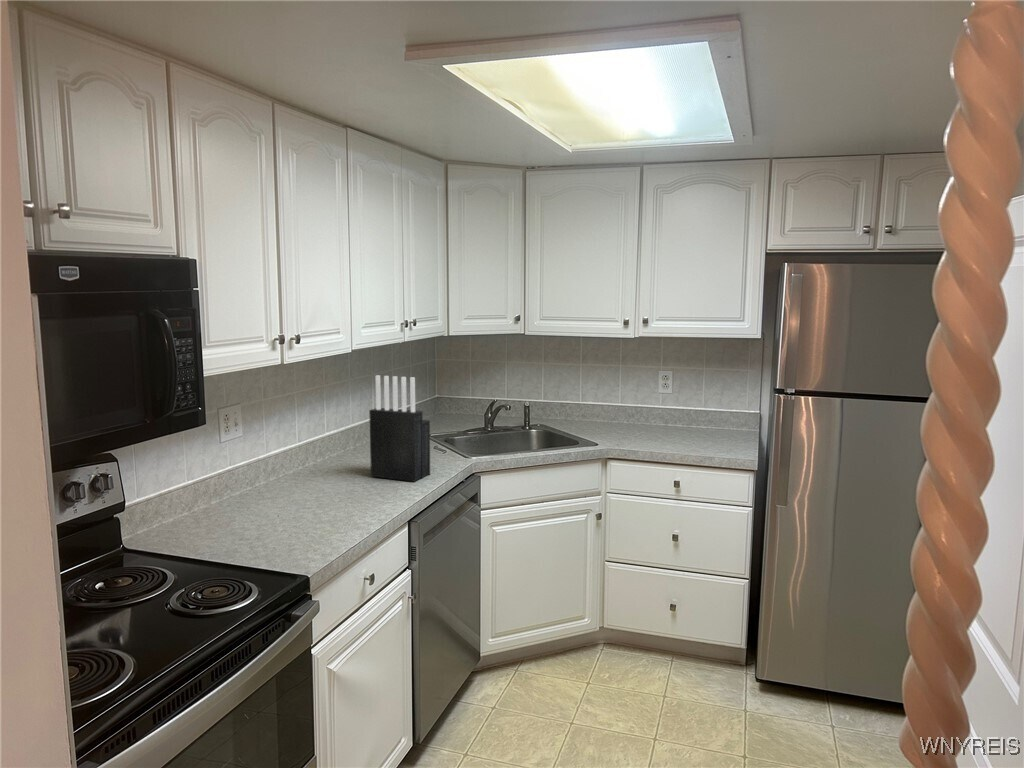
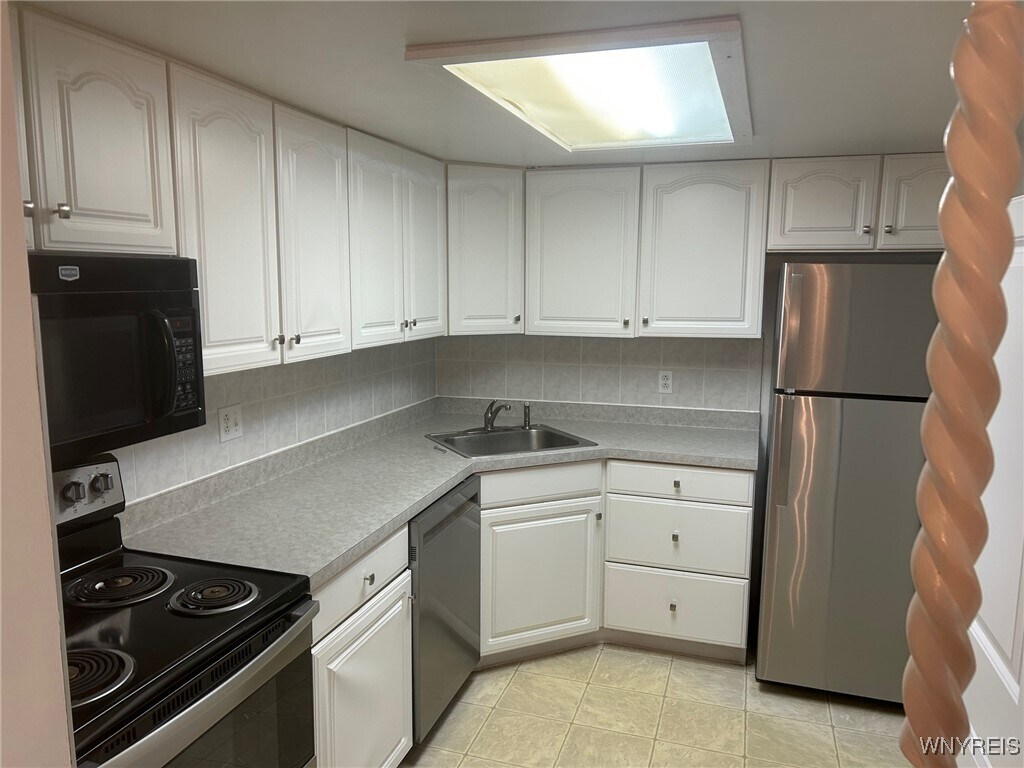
- knife block [368,374,431,483]
